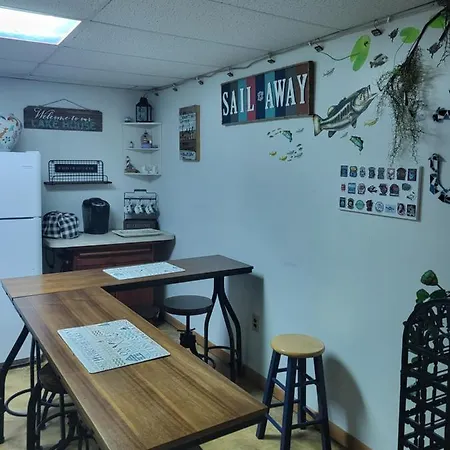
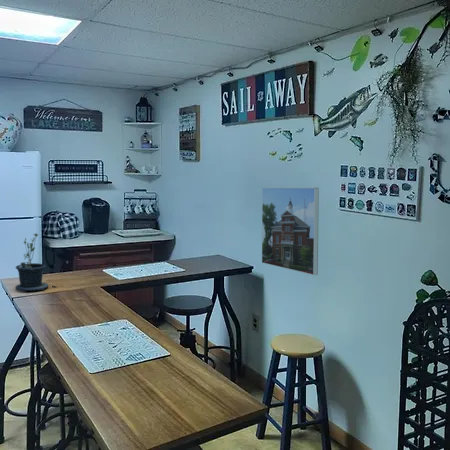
+ potted plant [14,232,58,293]
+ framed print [261,186,320,276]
